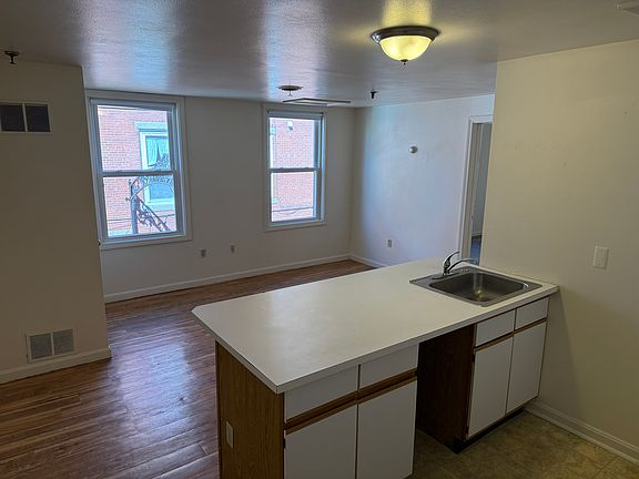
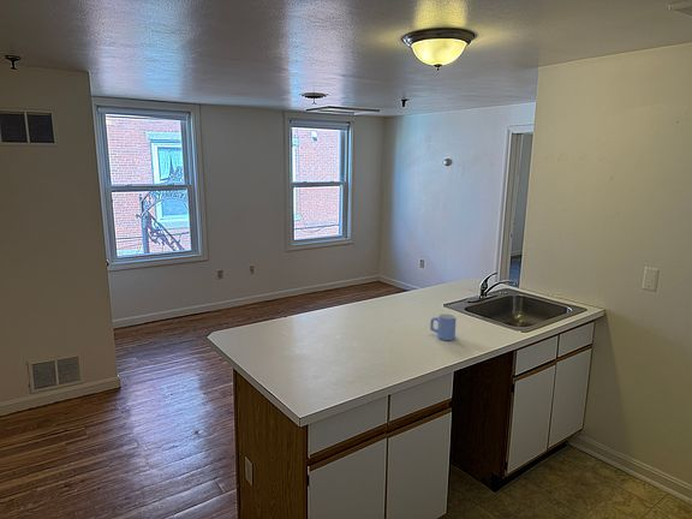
+ mug [429,312,458,341]
